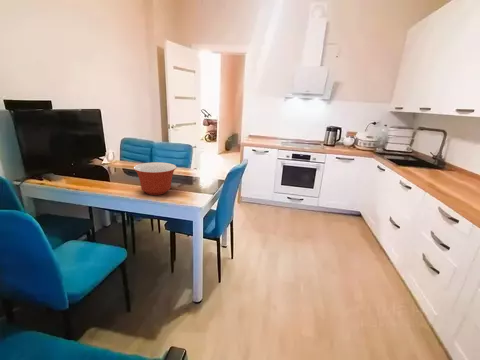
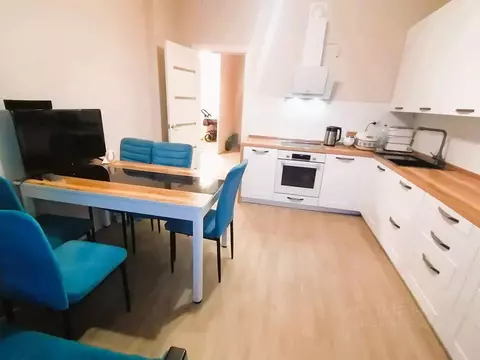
- mixing bowl [133,161,177,196]
